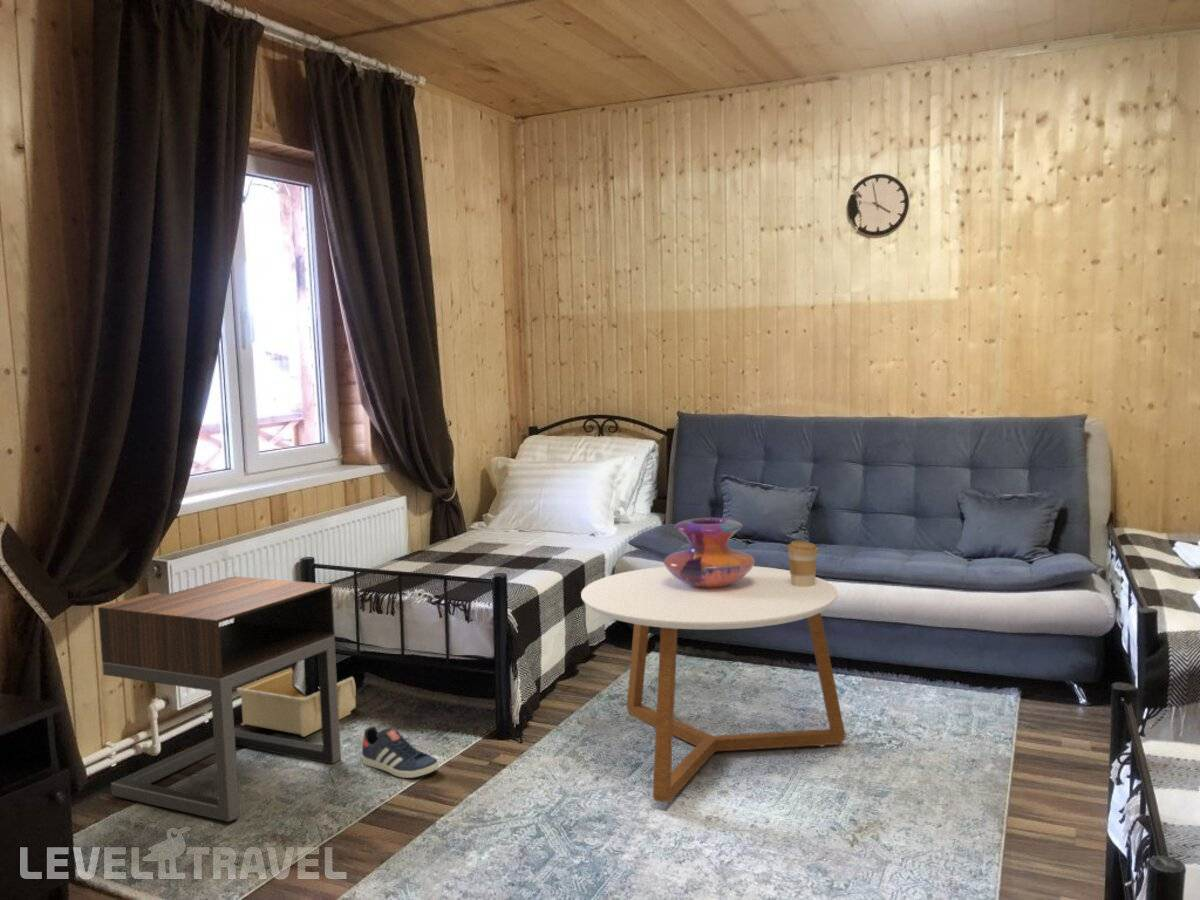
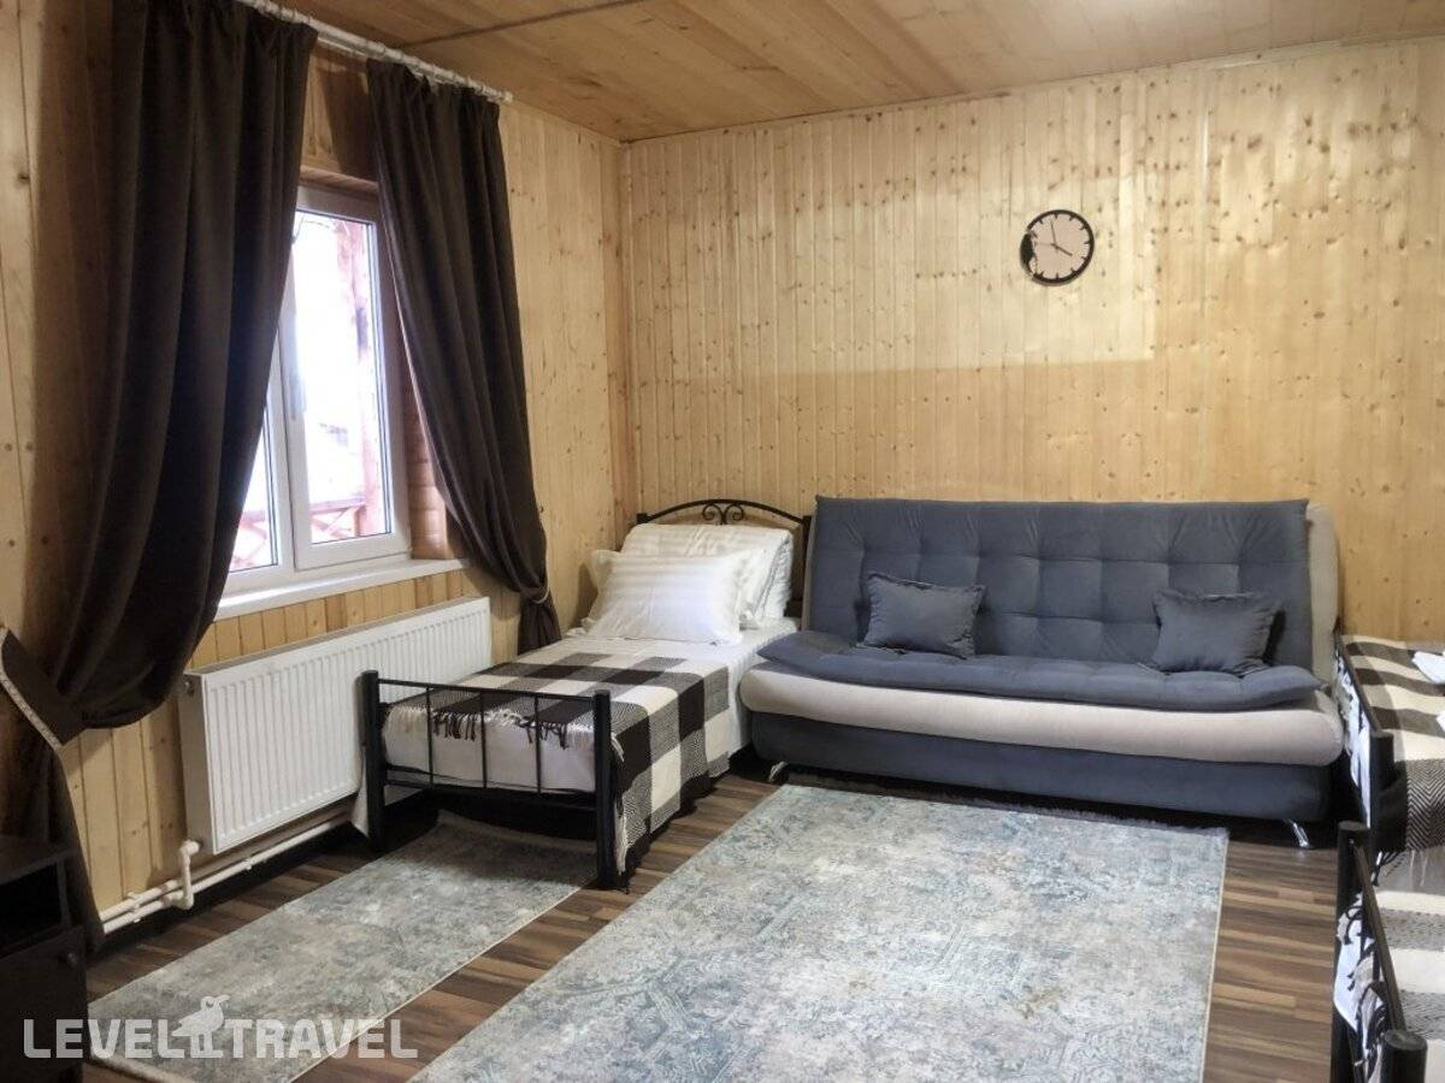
- coffee cup [786,540,819,587]
- coffee table [580,565,846,804]
- decorative vase [663,517,756,588]
- nightstand [97,575,342,823]
- sneaker [360,724,440,779]
- storage bin [236,667,357,738]
